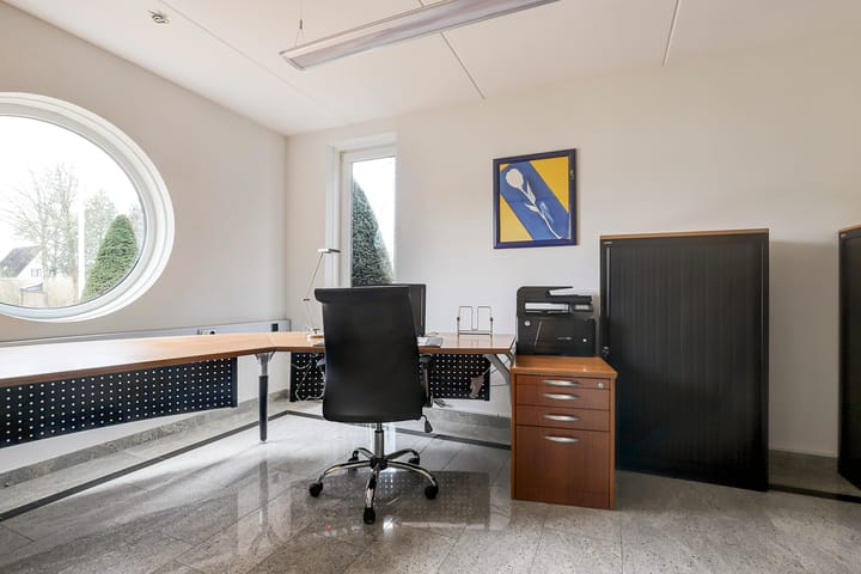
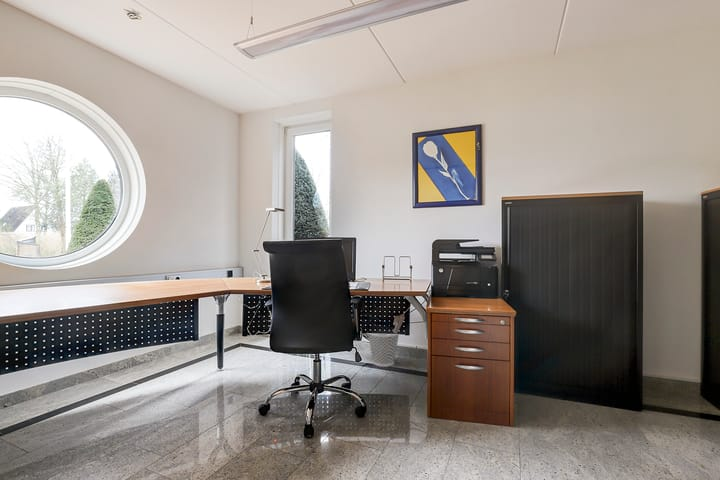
+ wastebasket [367,333,400,368]
